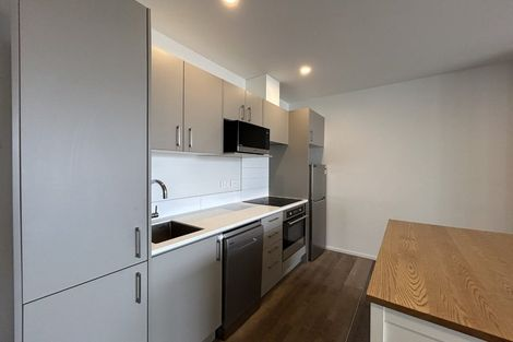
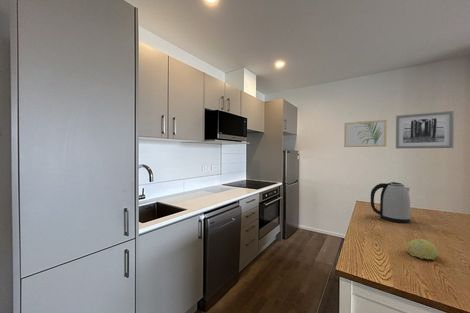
+ kettle [370,181,411,224]
+ fruit [406,238,439,260]
+ wall art [395,110,455,150]
+ wall art [343,119,388,148]
